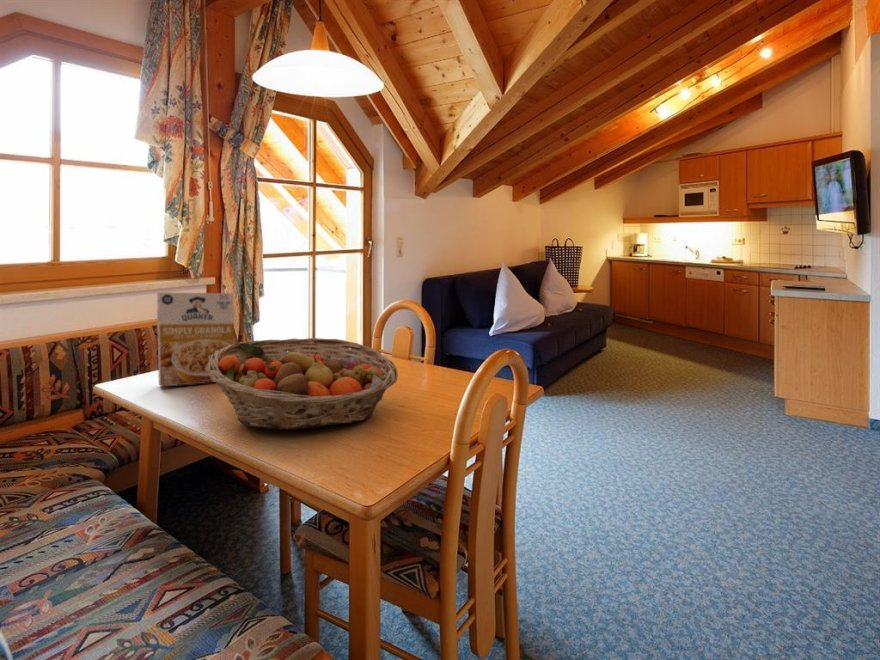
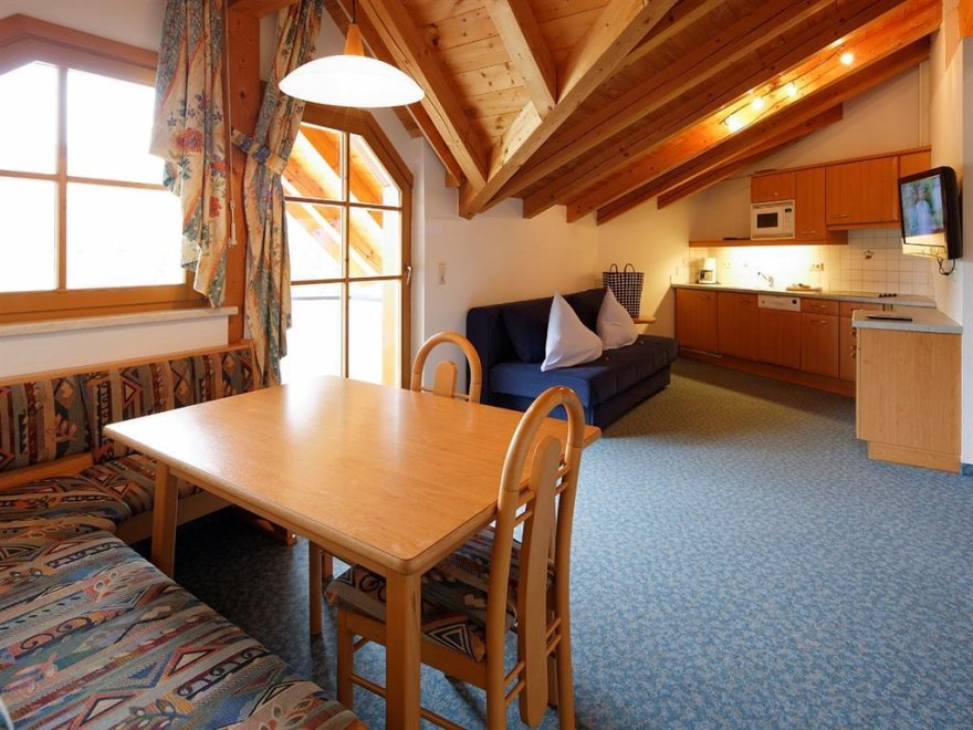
- cereal box [156,291,235,388]
- fruit basket [208,337,399,431]
